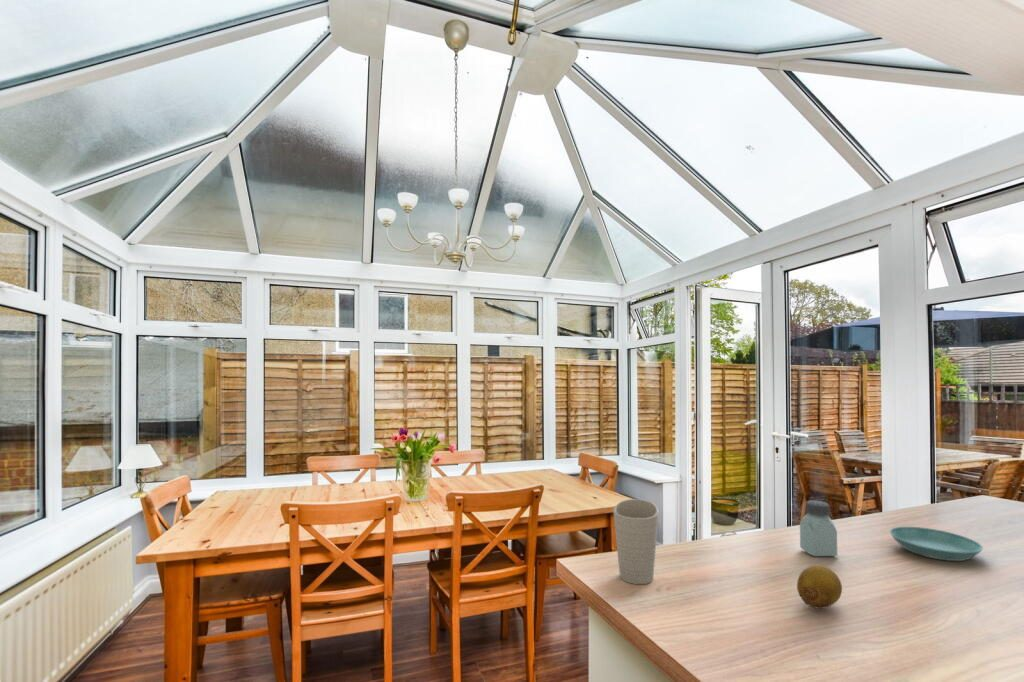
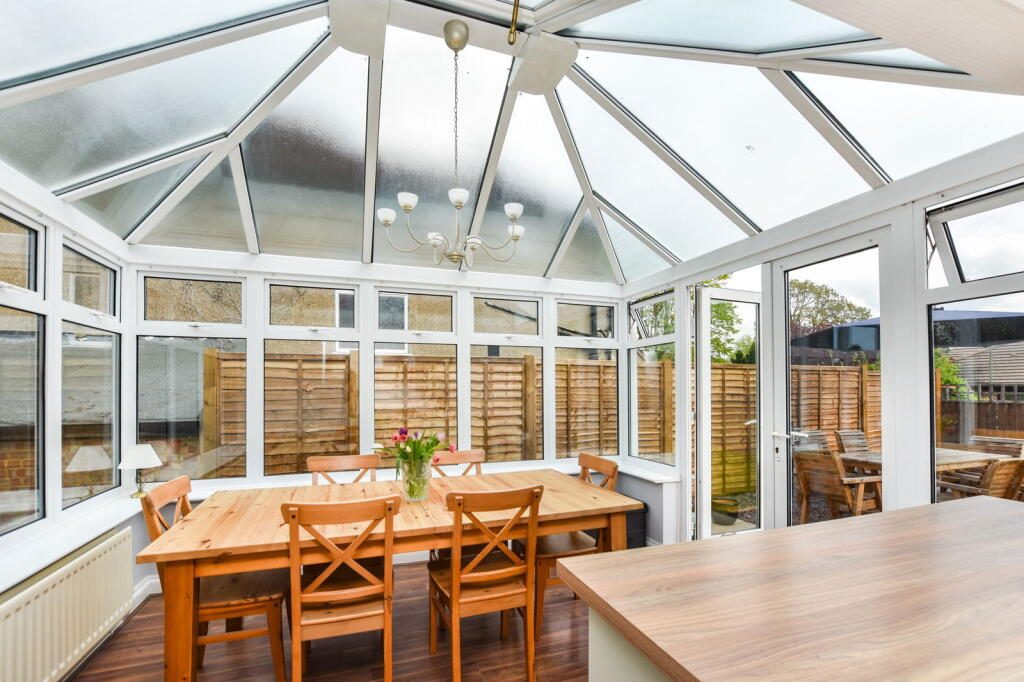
- saltshaker [799,500,838,557]
- saucer [889,526,984,562]
- fruit [796,564,843,610]
- cup [612,498,660,585]
